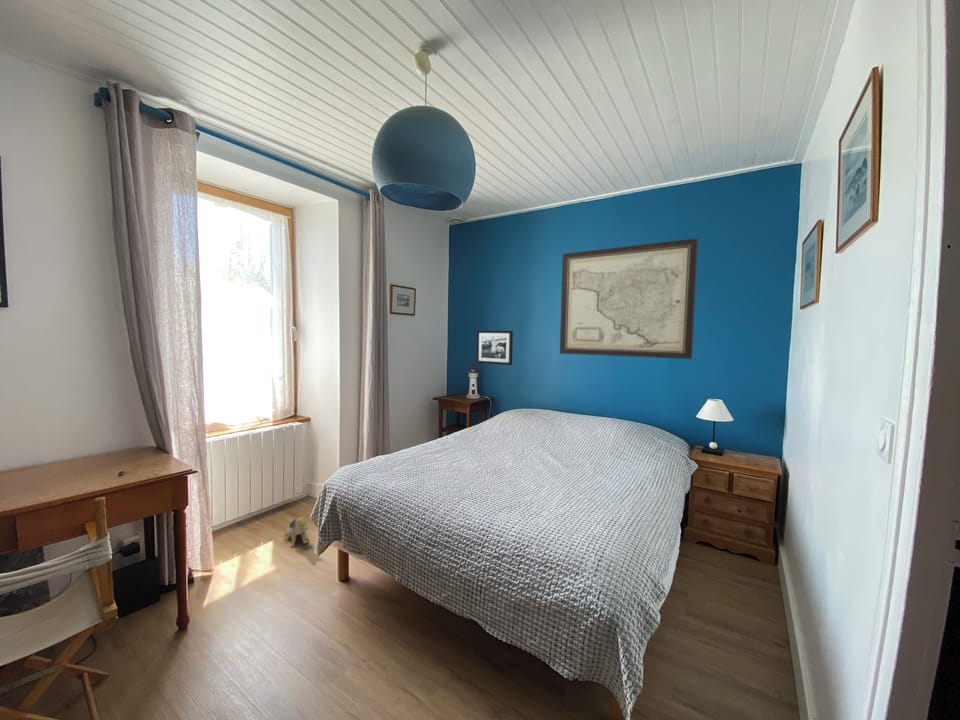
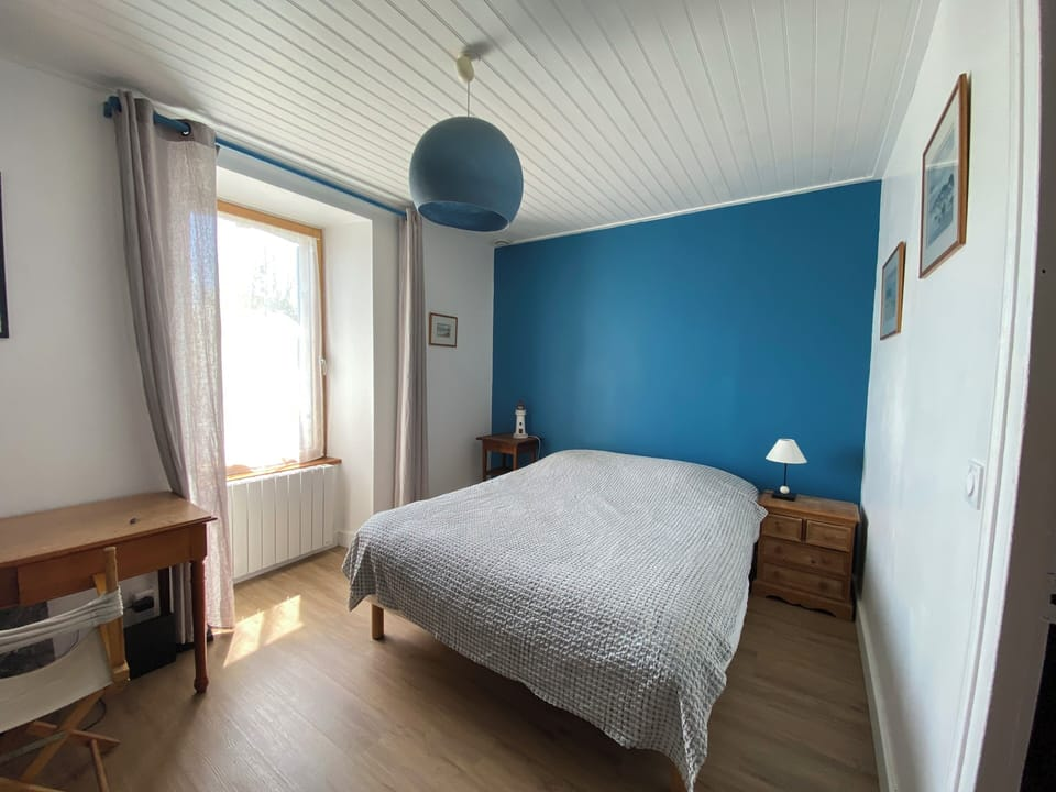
- wall art [559,237,699,360]
- picture frame [475,329,514,366]
- plush toy [282,513,309,548]
